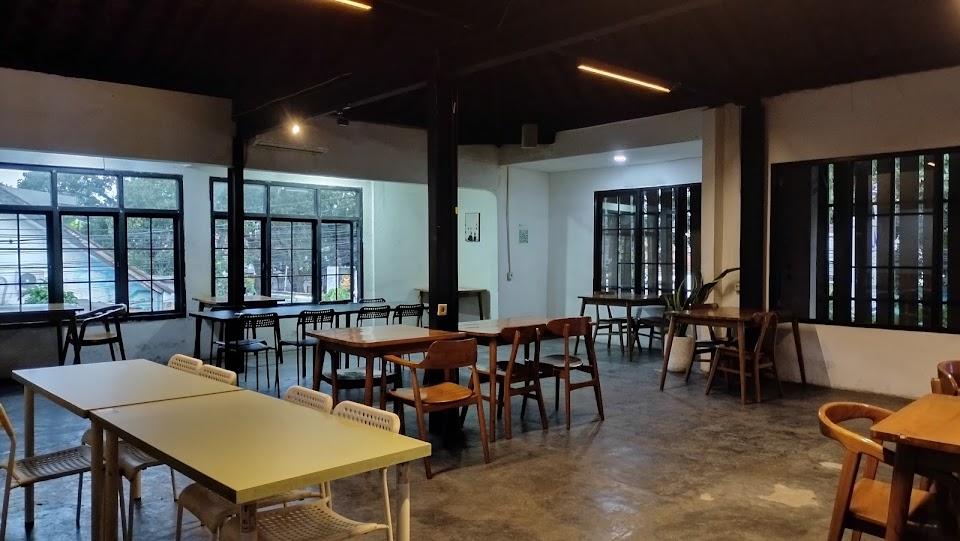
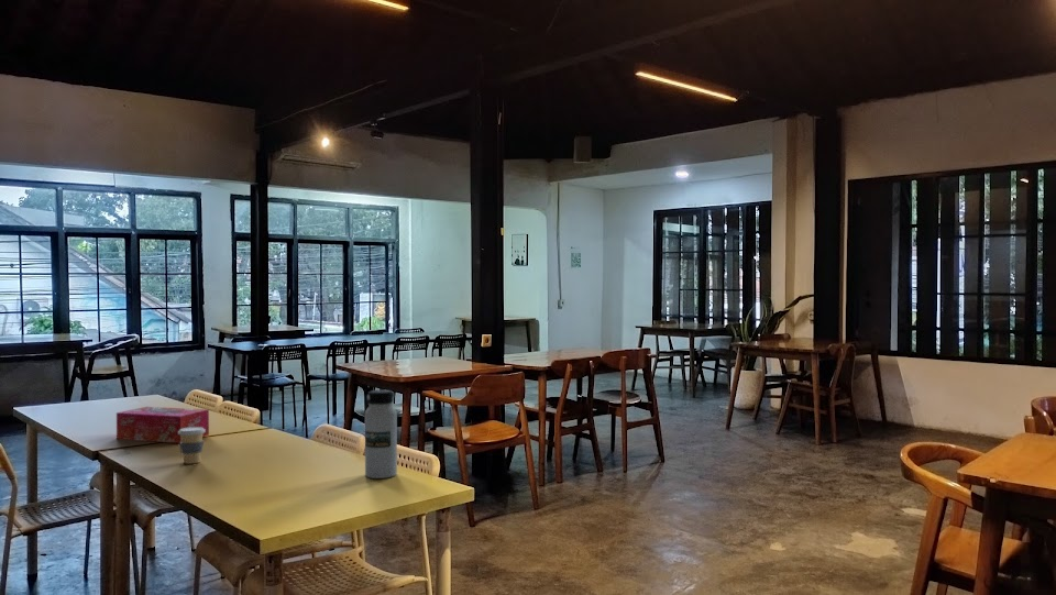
+ coffee cup [178,427,206,465]
+ water bottle [364,388,398,480]
+ tissue box [116,406,210,444]
